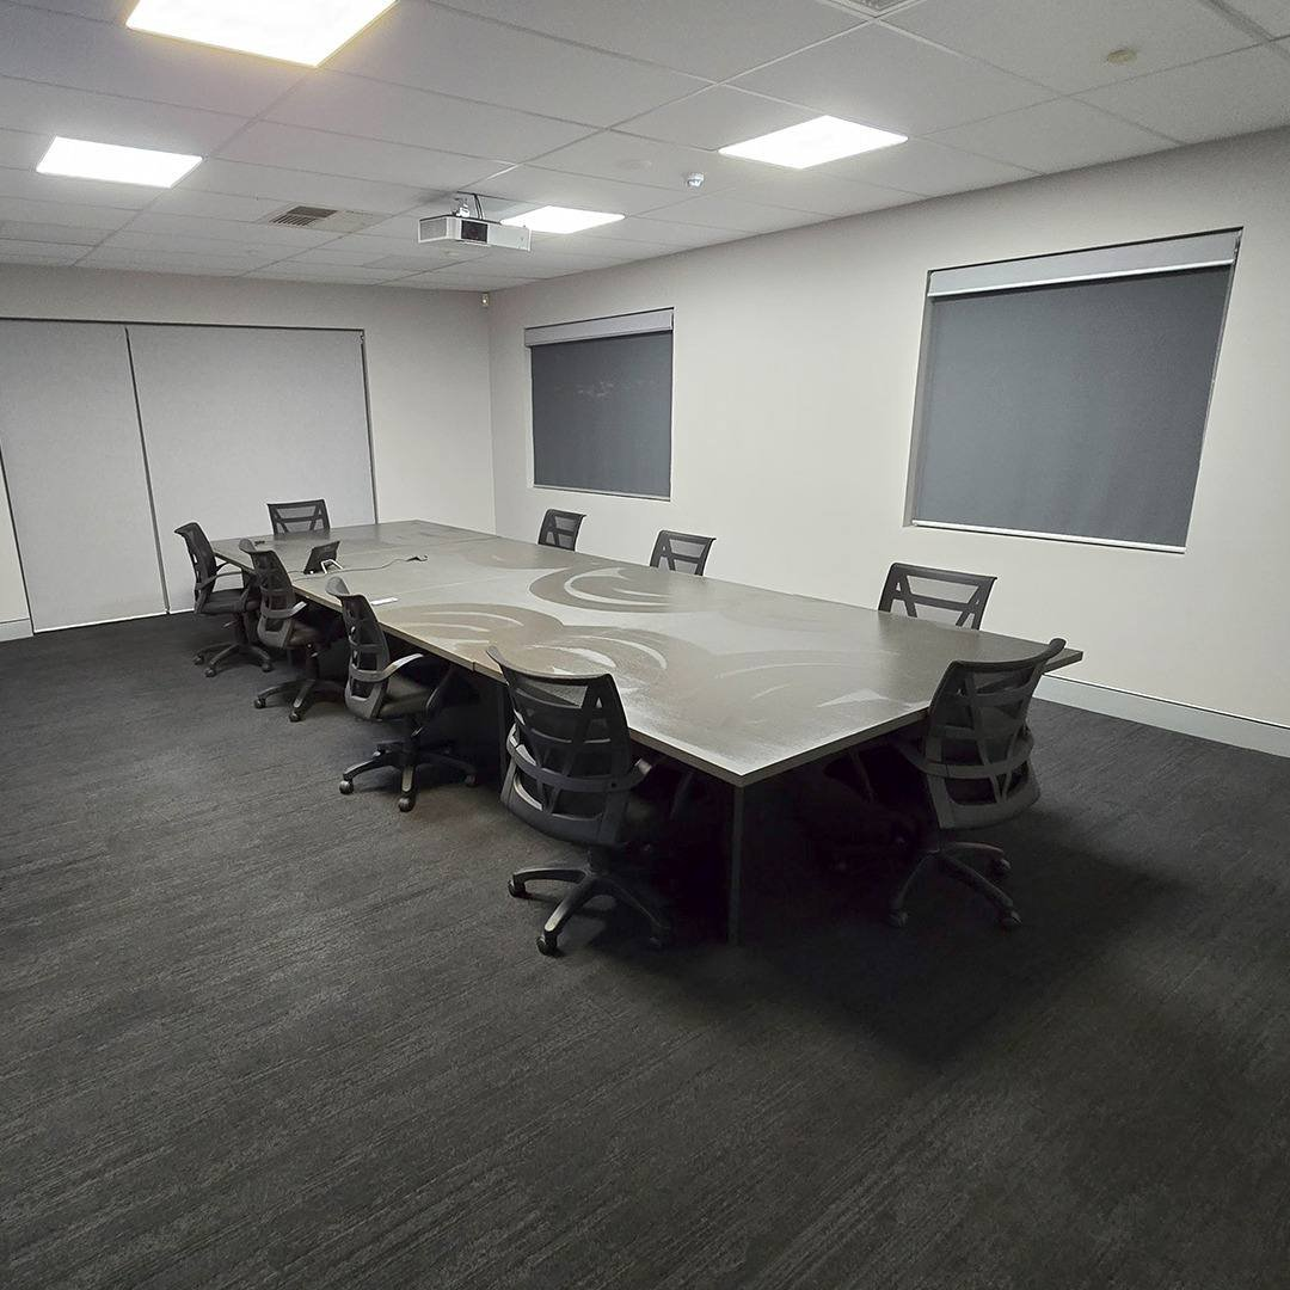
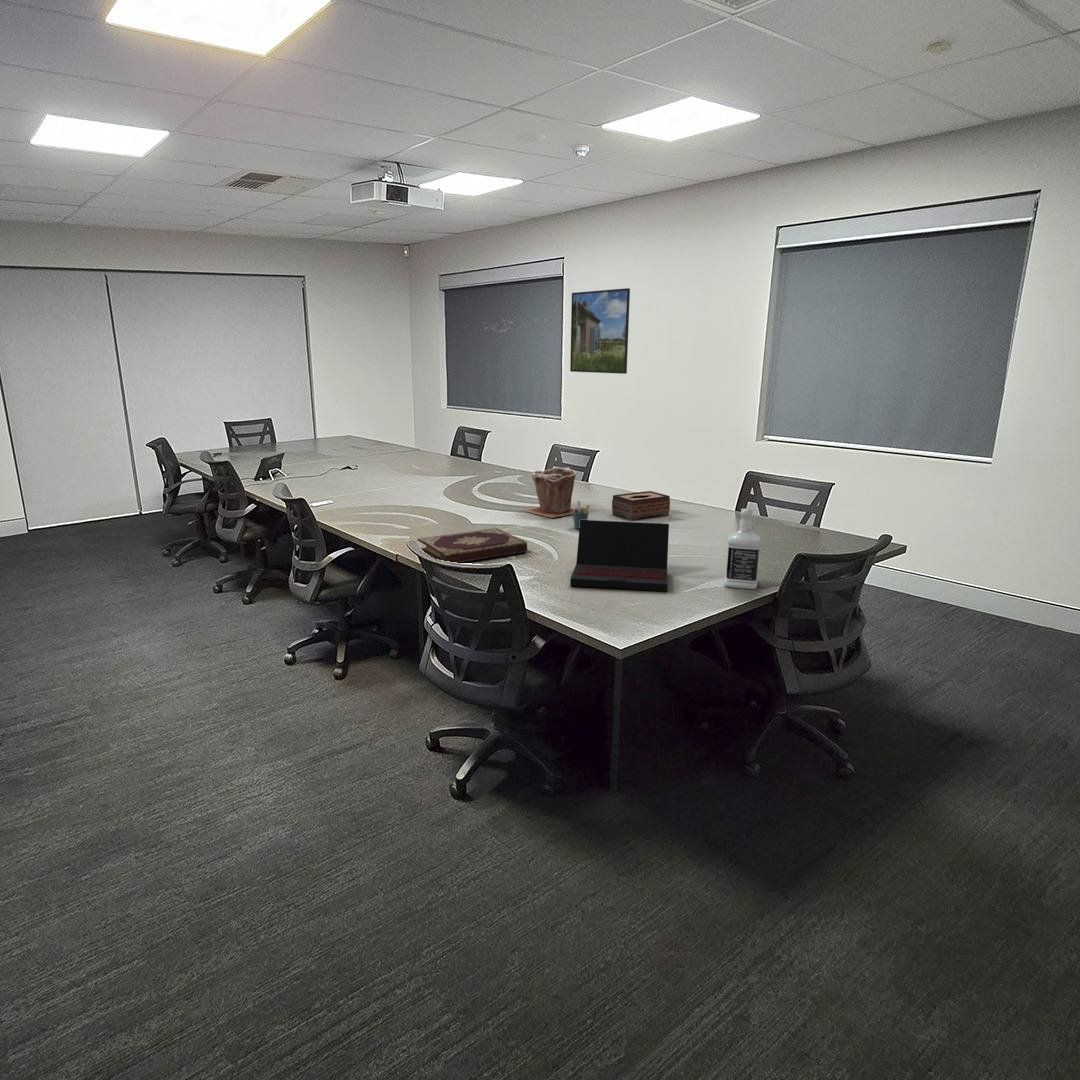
+ bottle [724,508,762,590]
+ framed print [569,287,631,375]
+ plant pot [525,467,577,519]
+ pen holder [572,500,591,530]
+ tissue box [611,490,671,521]
+ laptop [569,519,670,593]
+ book [417,527,528,564]
